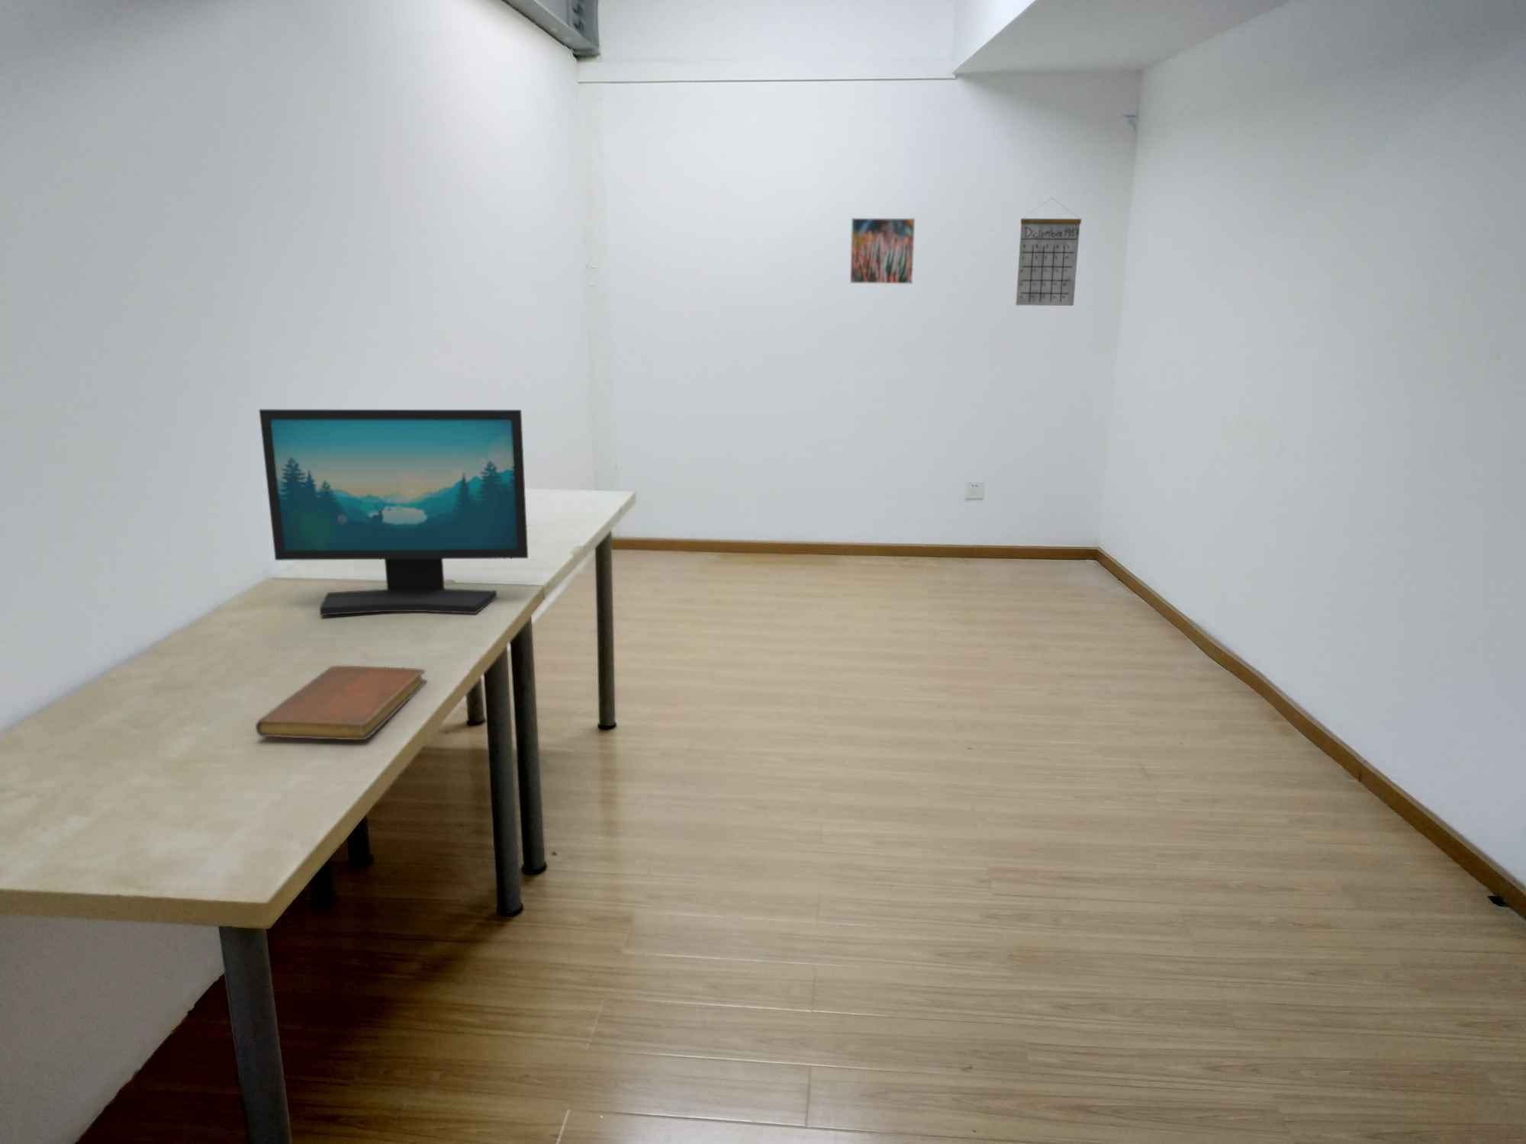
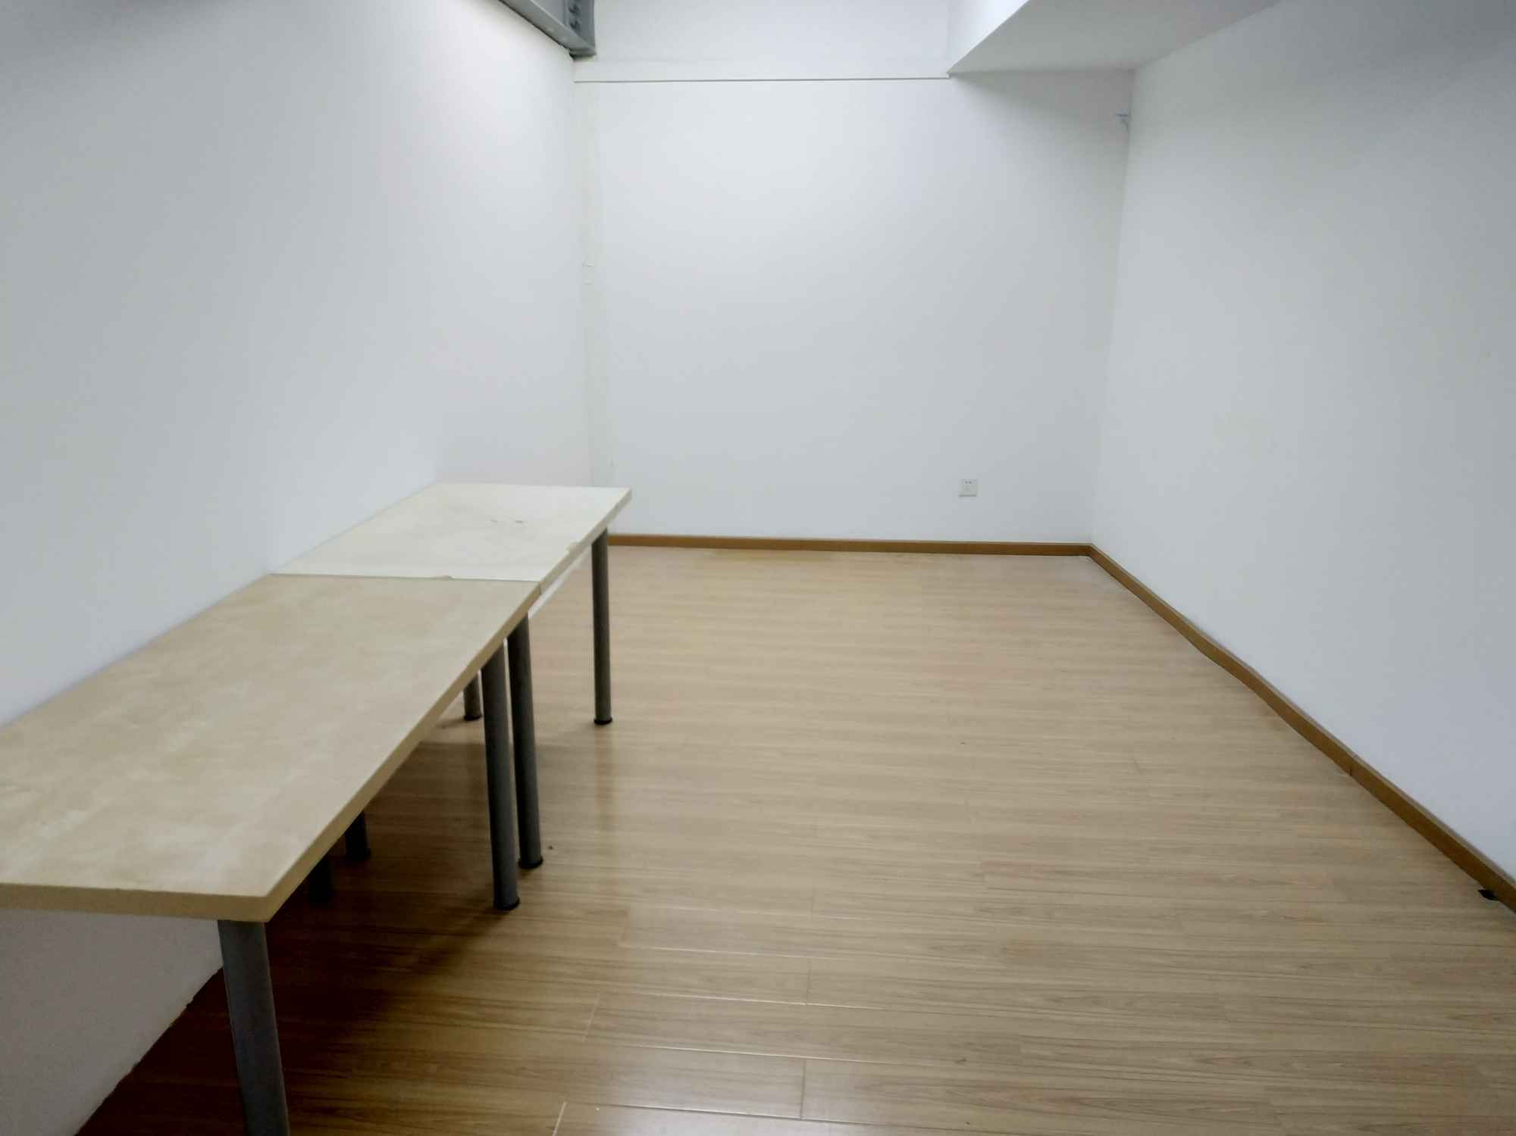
- computer monitor [258,409,529,616]
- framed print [850,218,916,285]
- calendar [1015,197,1081,306]
- notebook [255,665,428,740]
